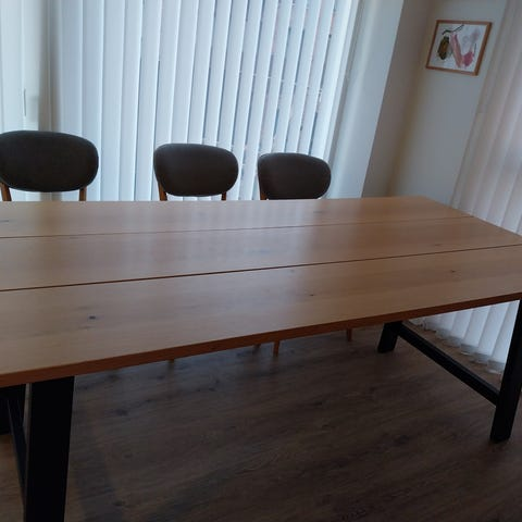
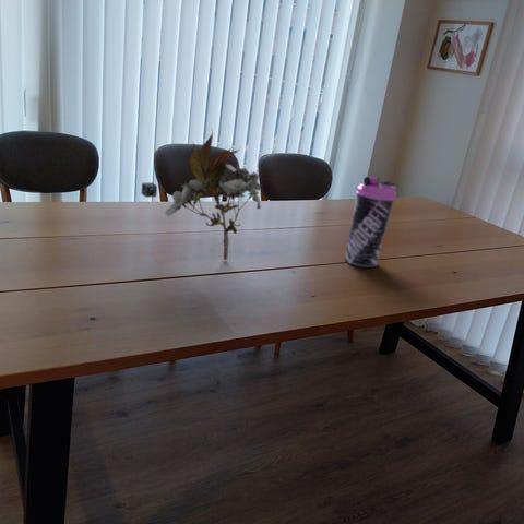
+ water bottle [344,176,397,270]
+ flower arrangement [140,127,262,261]
